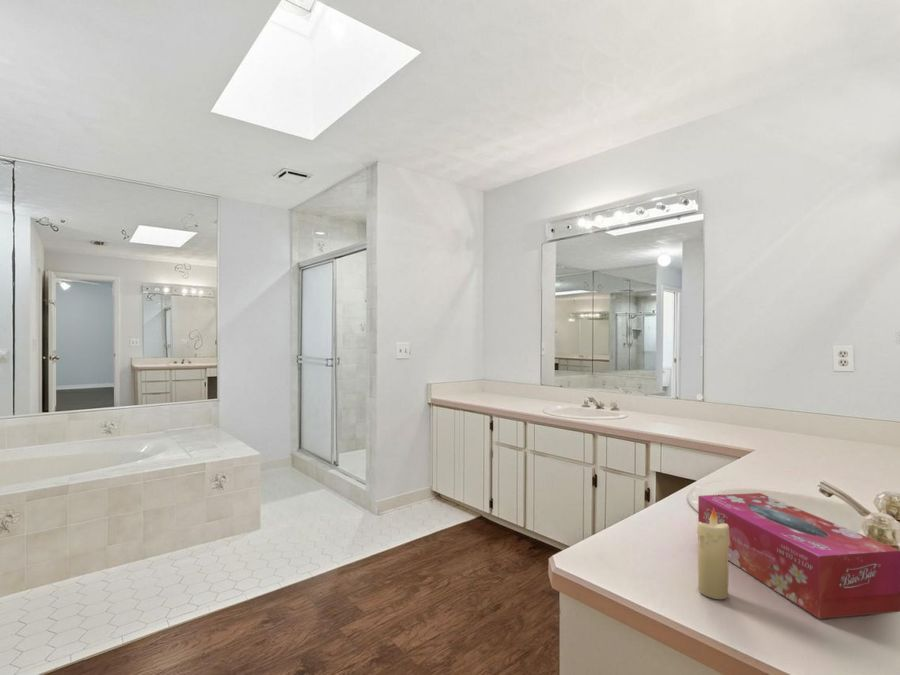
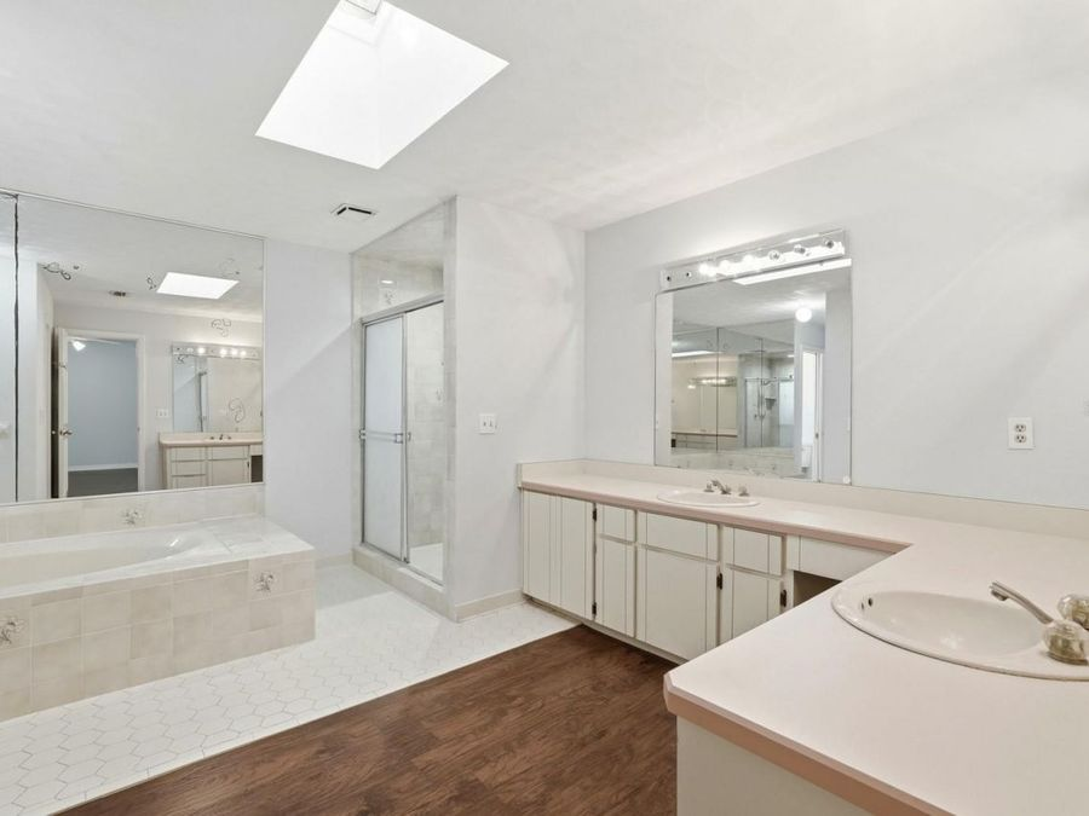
- candle [696,508,730,600]
- tissue box [697,492,900,620]
